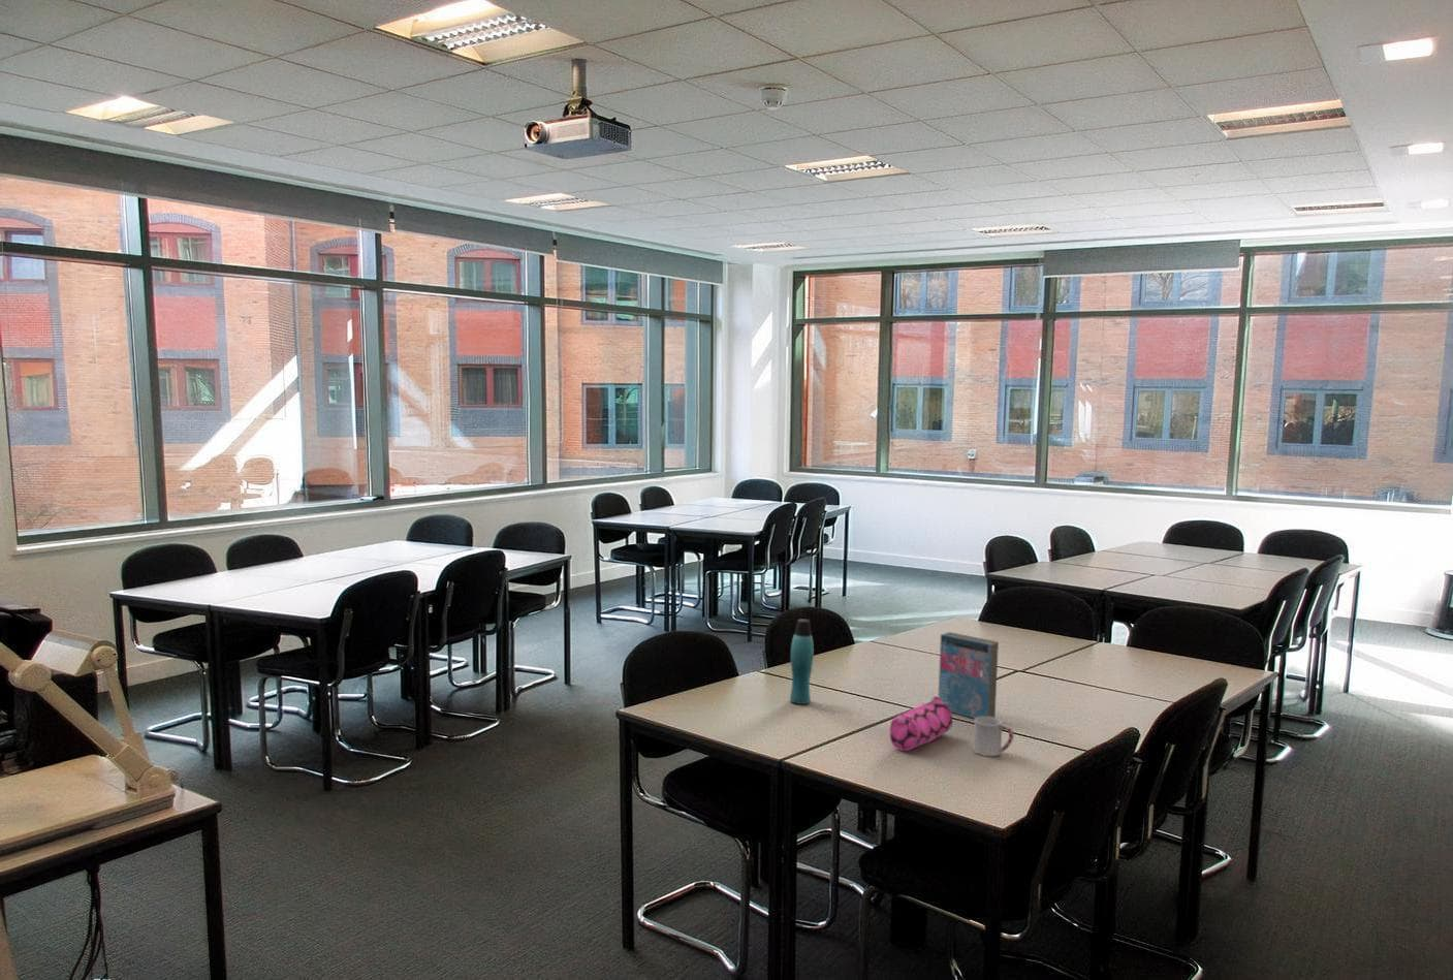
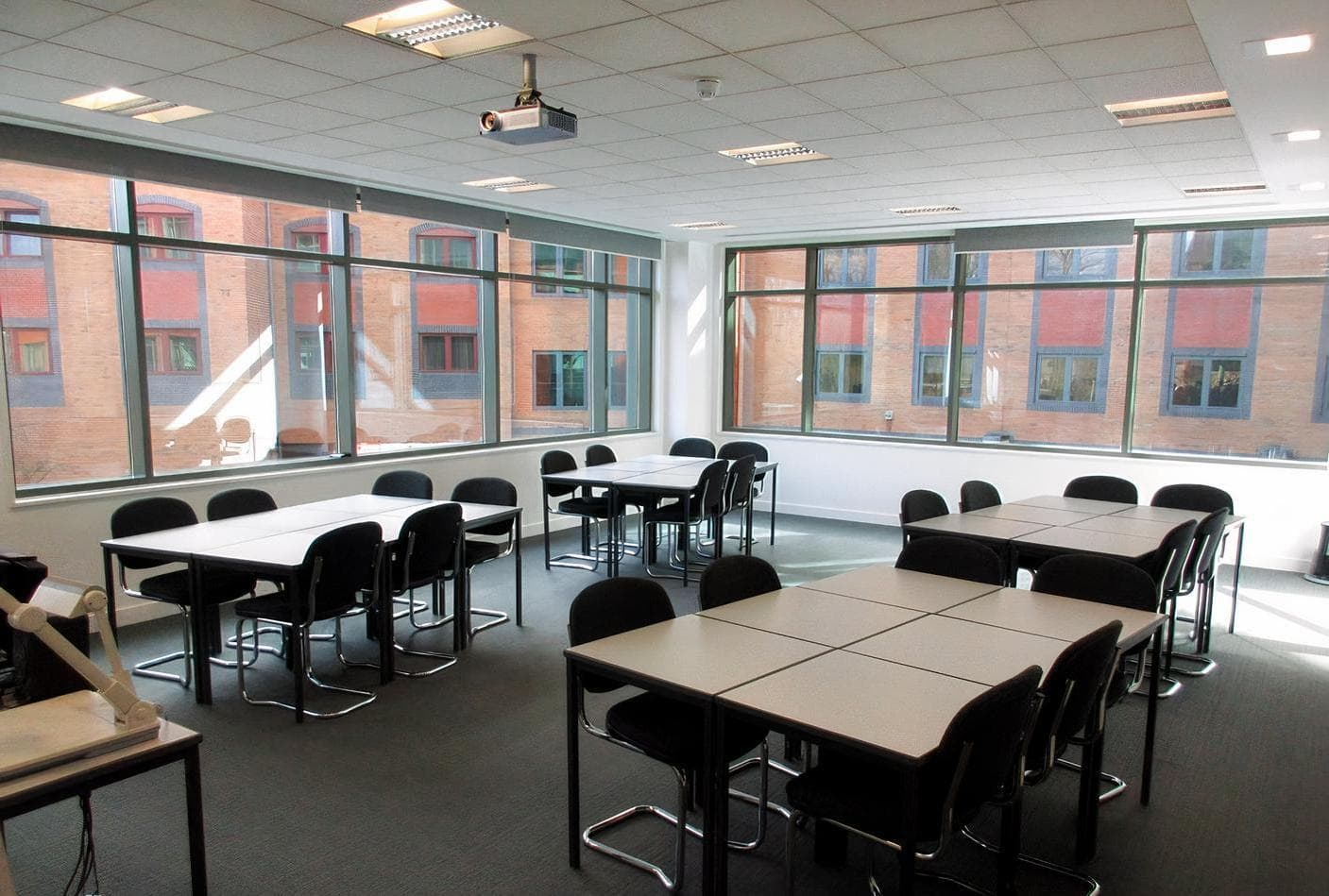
- bottle [789,618,815,705]
- cup [973,716,1016,757]
- book [938,631,999,720]
- pencil case [889,695,953,751]
